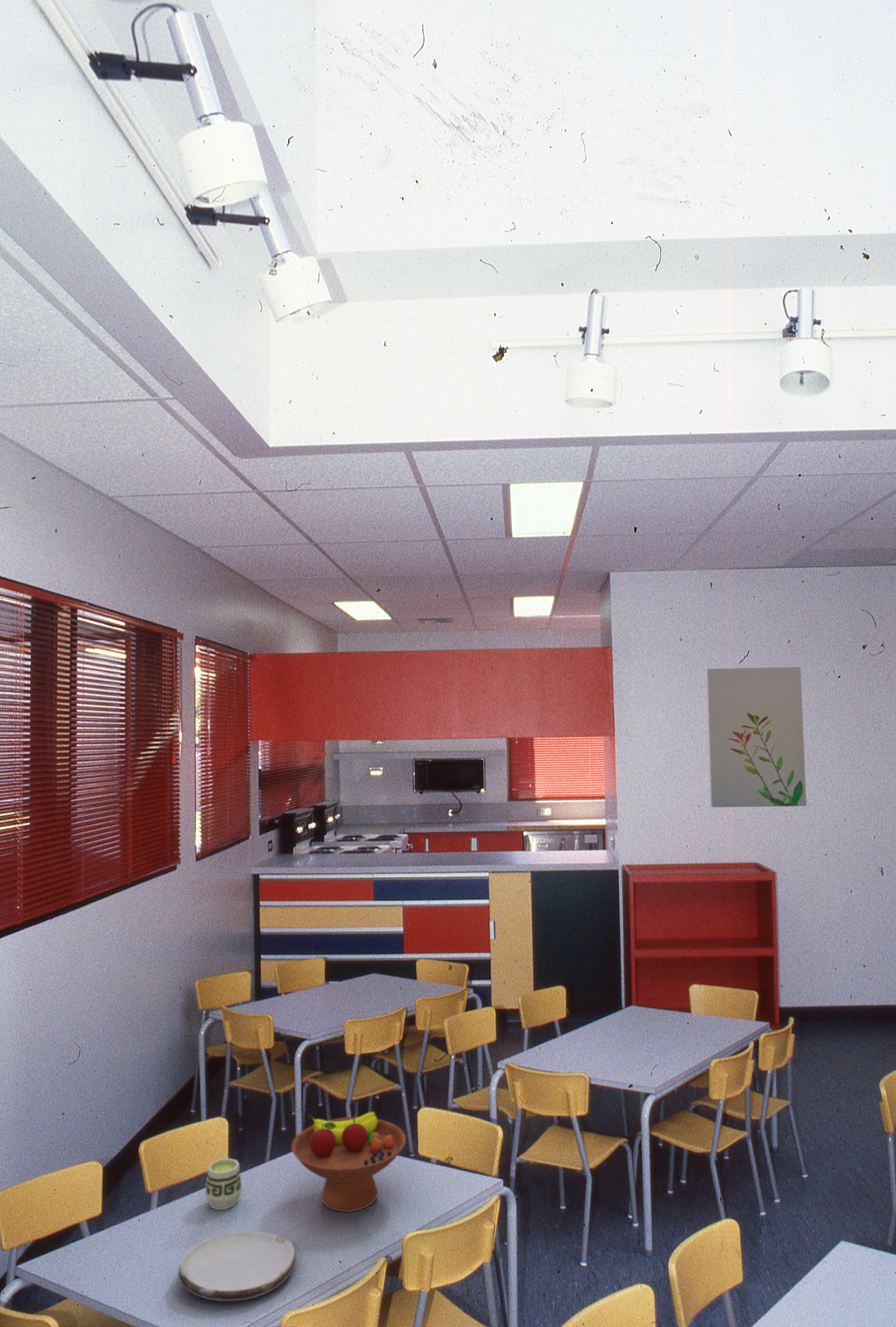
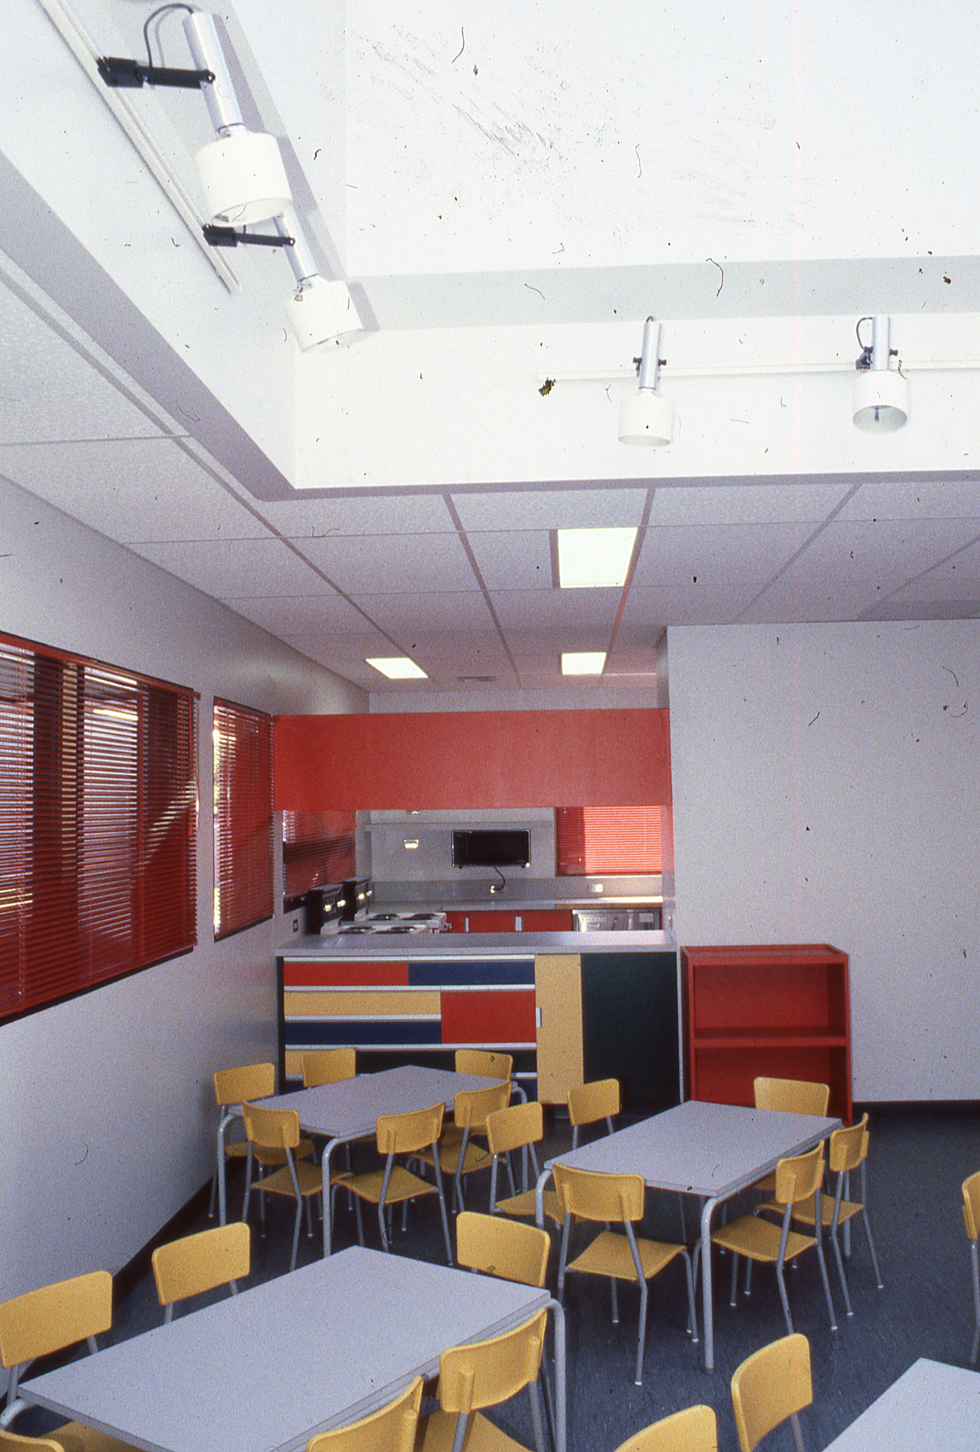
- cup [205,1158,242,1210]
- wall art [706,666,807,808]
- fruit bowl [291,1112,406,1212]
- plate [178,1231,296,1301]
